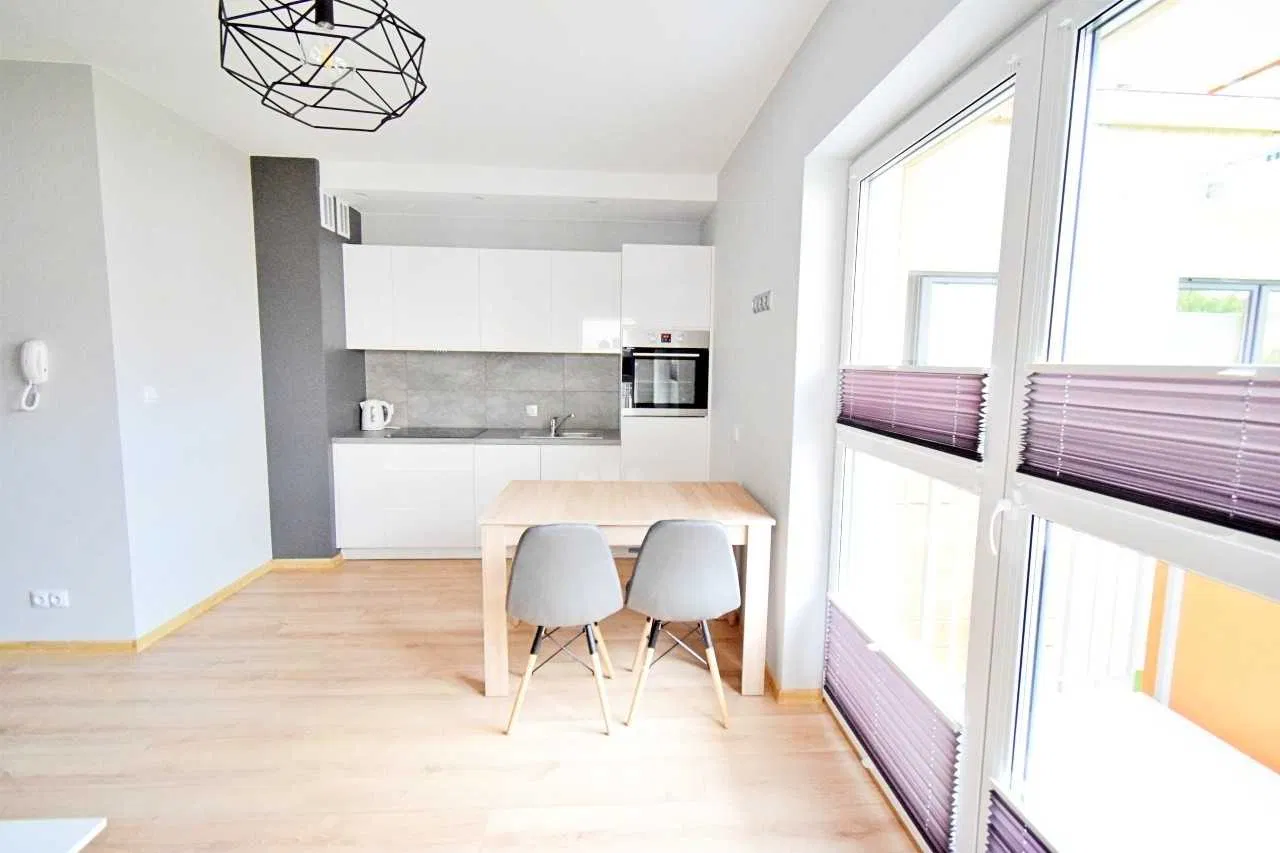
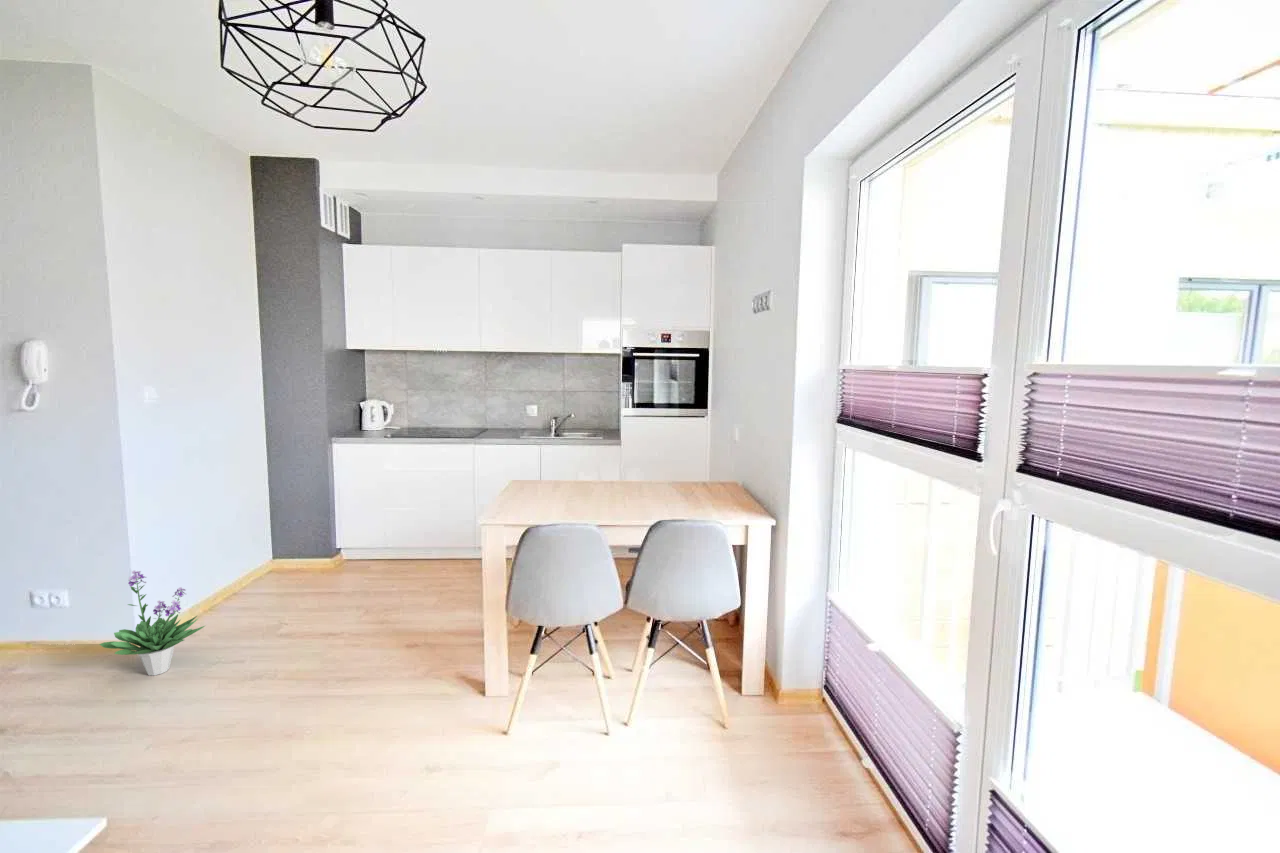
+ potted plant [98,569,206,676]
